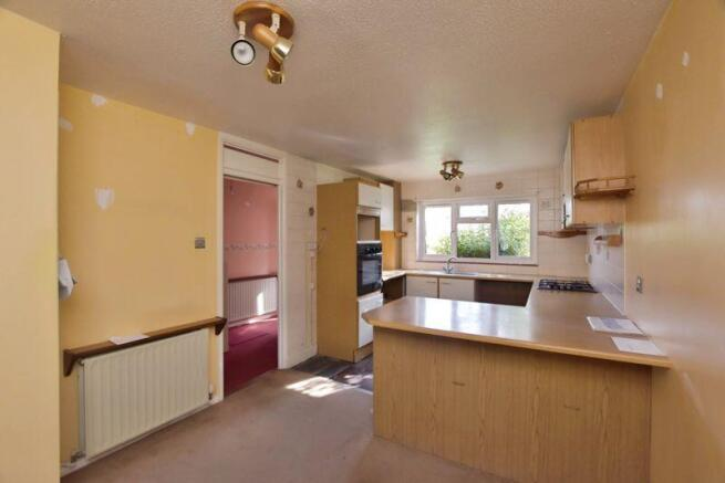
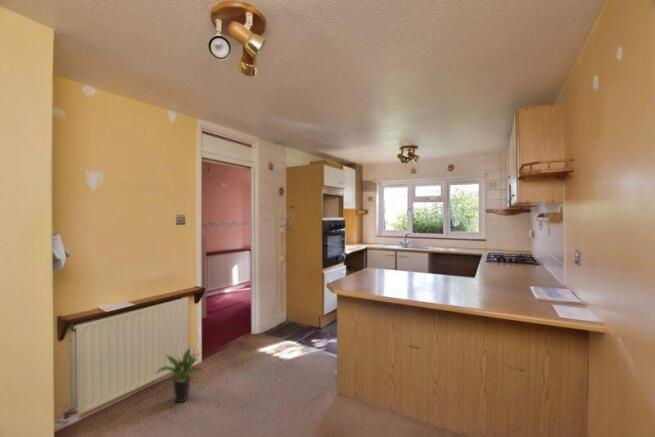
+ potted plant [155,347,204,403]
